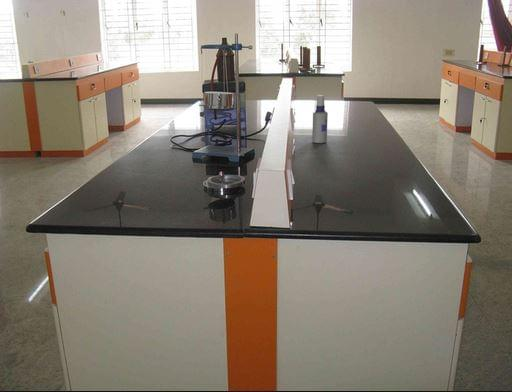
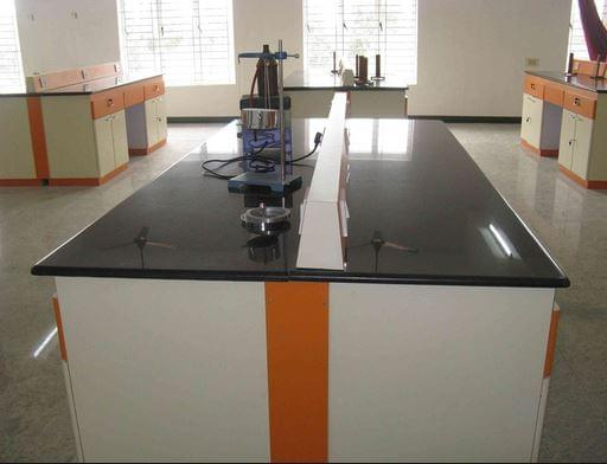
- spray bottle [311,94,329,144]
